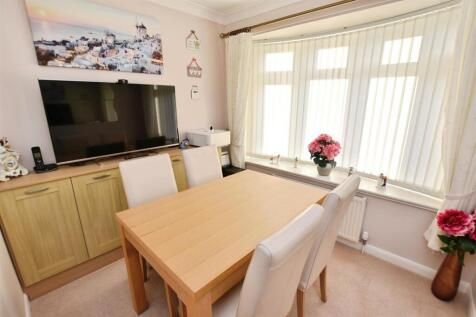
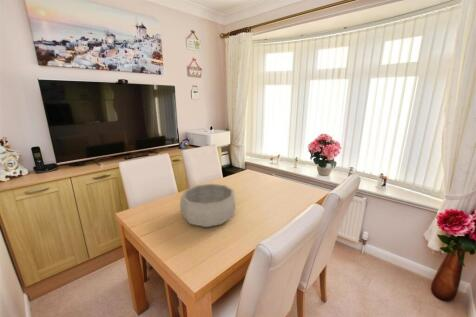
+ decorative bowl [179,183,237,228]
